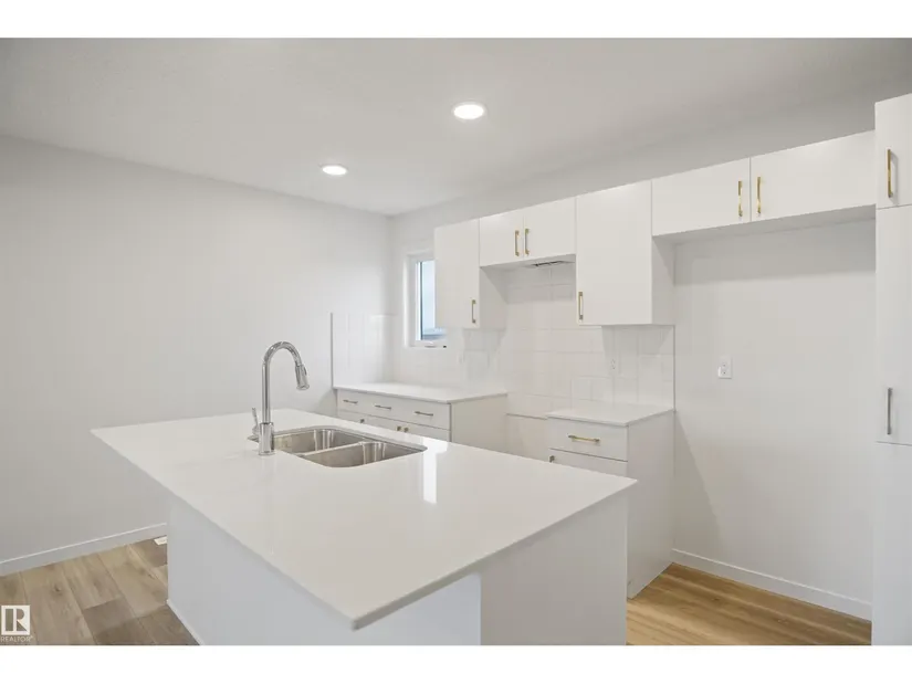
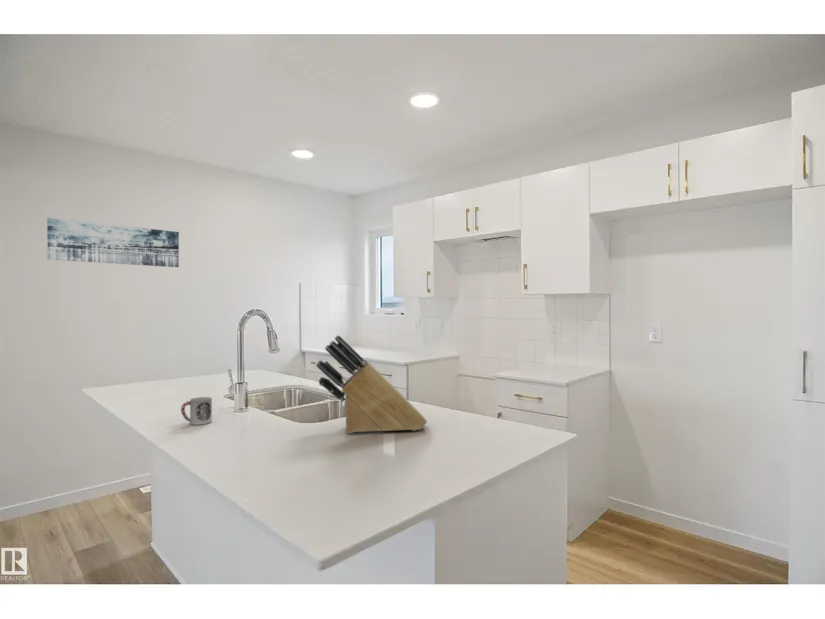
+ cup [180,396,213,426]
+ knife block [315,334,428,434]
+ wall art [46,217,180,268]
